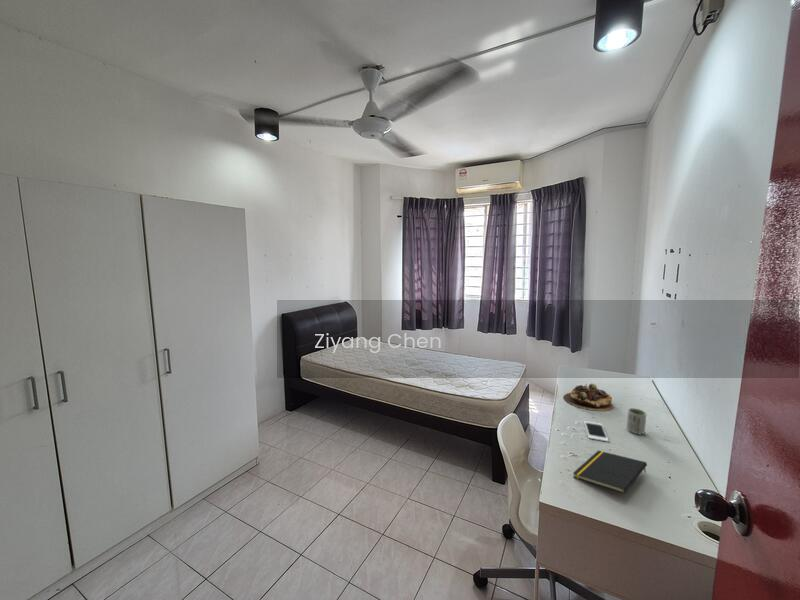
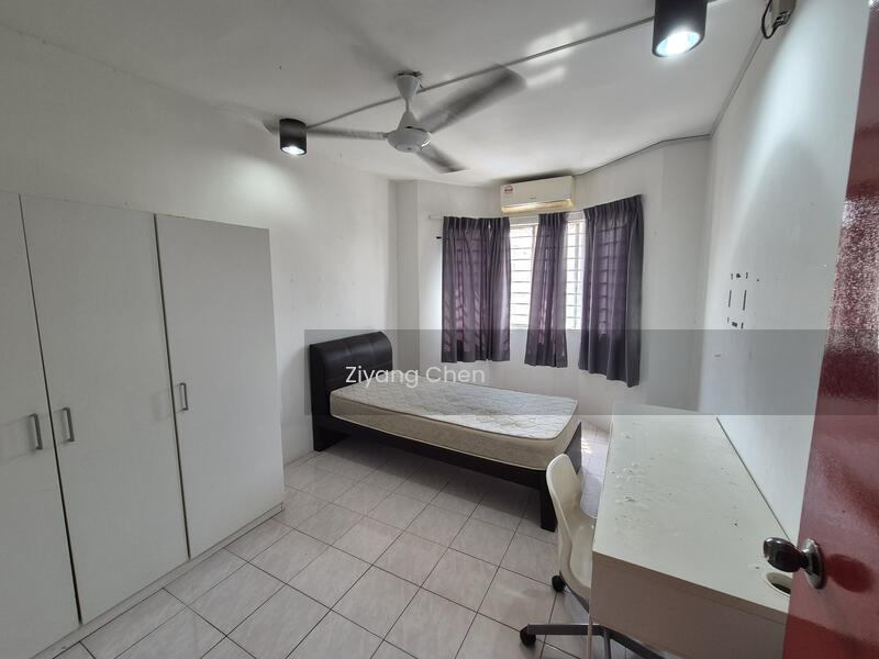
- succulent plant [563,382,614,412]
- cup [626,407,647,435]
- cell phone [583,420,610,443]
- notepad [572,450,648,494]
